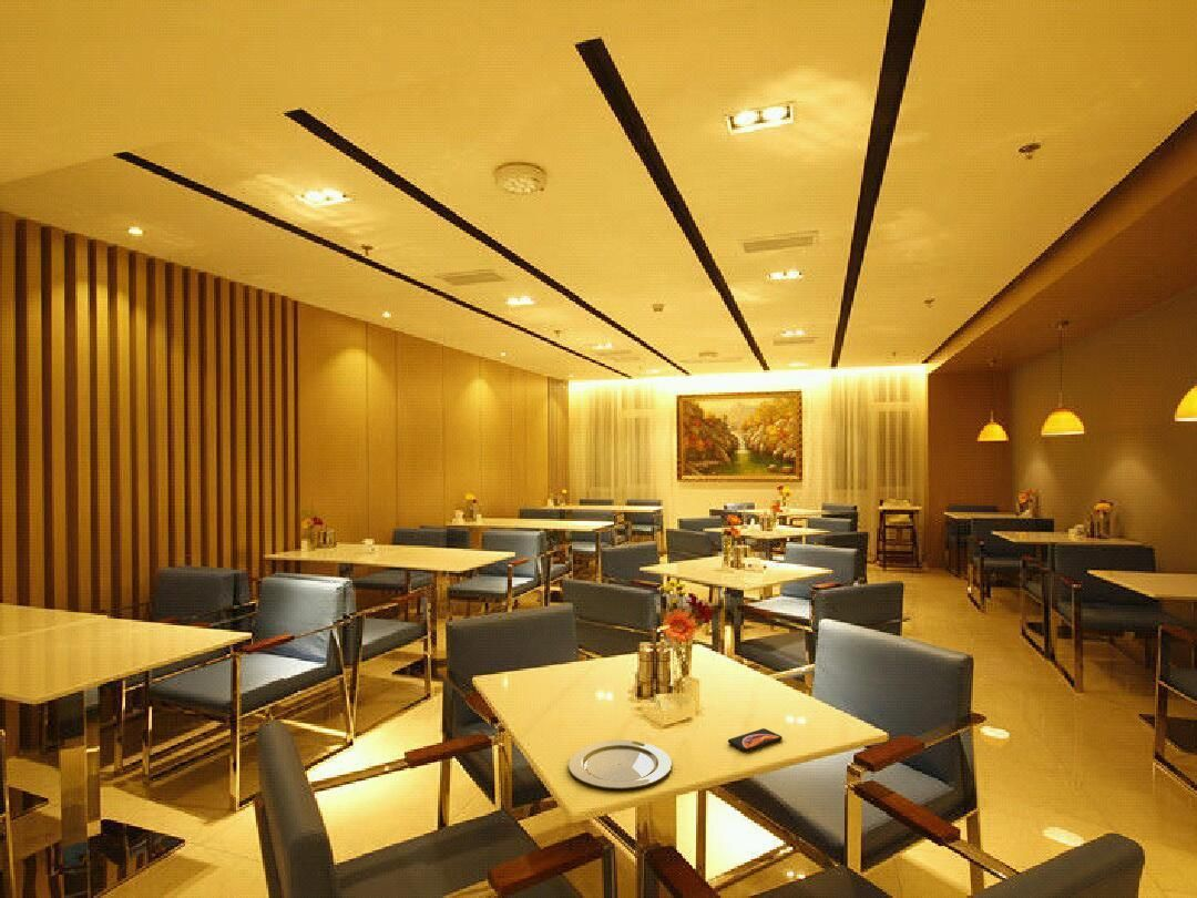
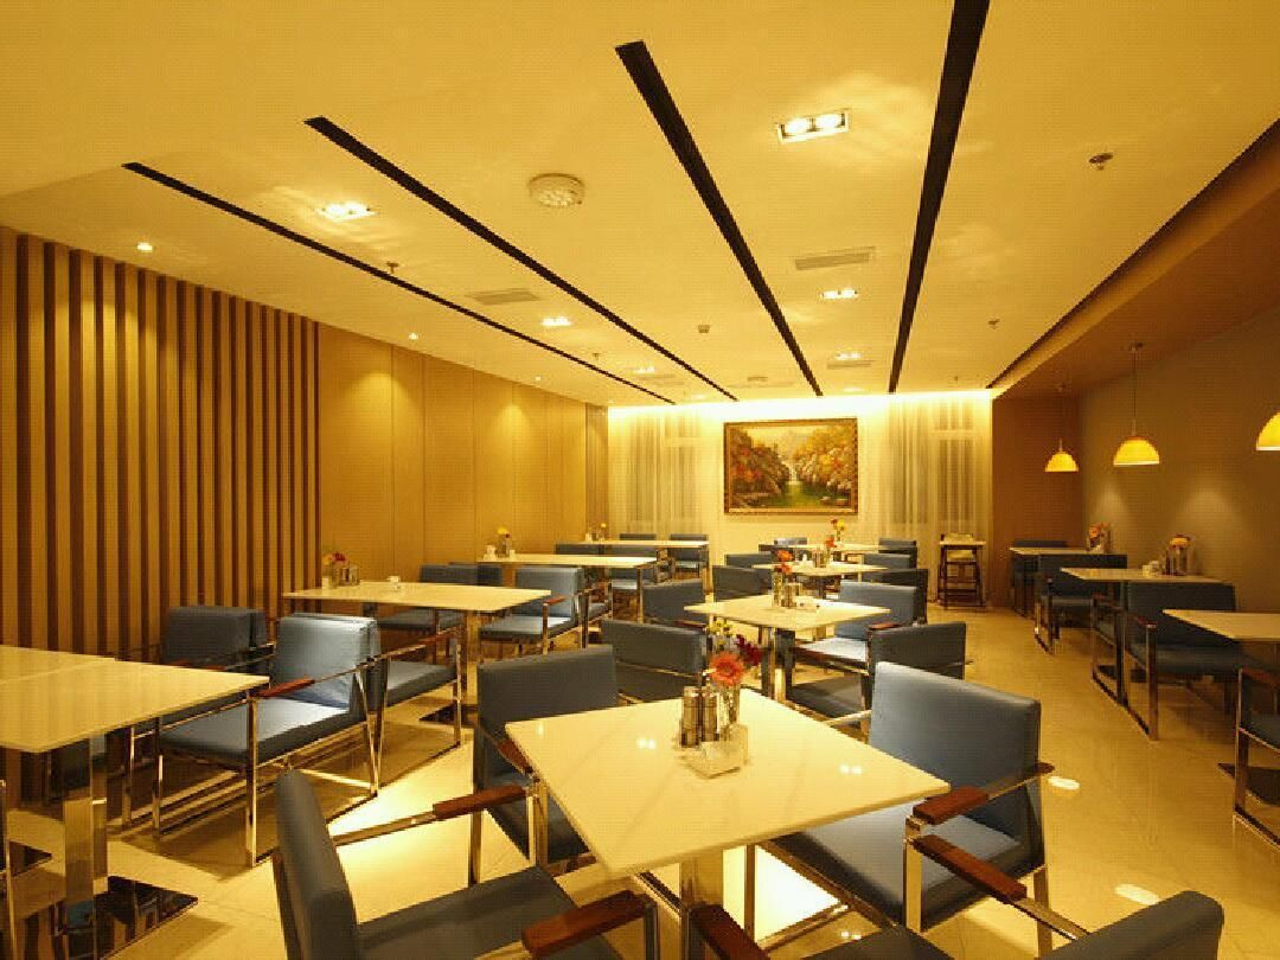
- plate [567,739,673,790]
- smartphone [727,727,784,752]
